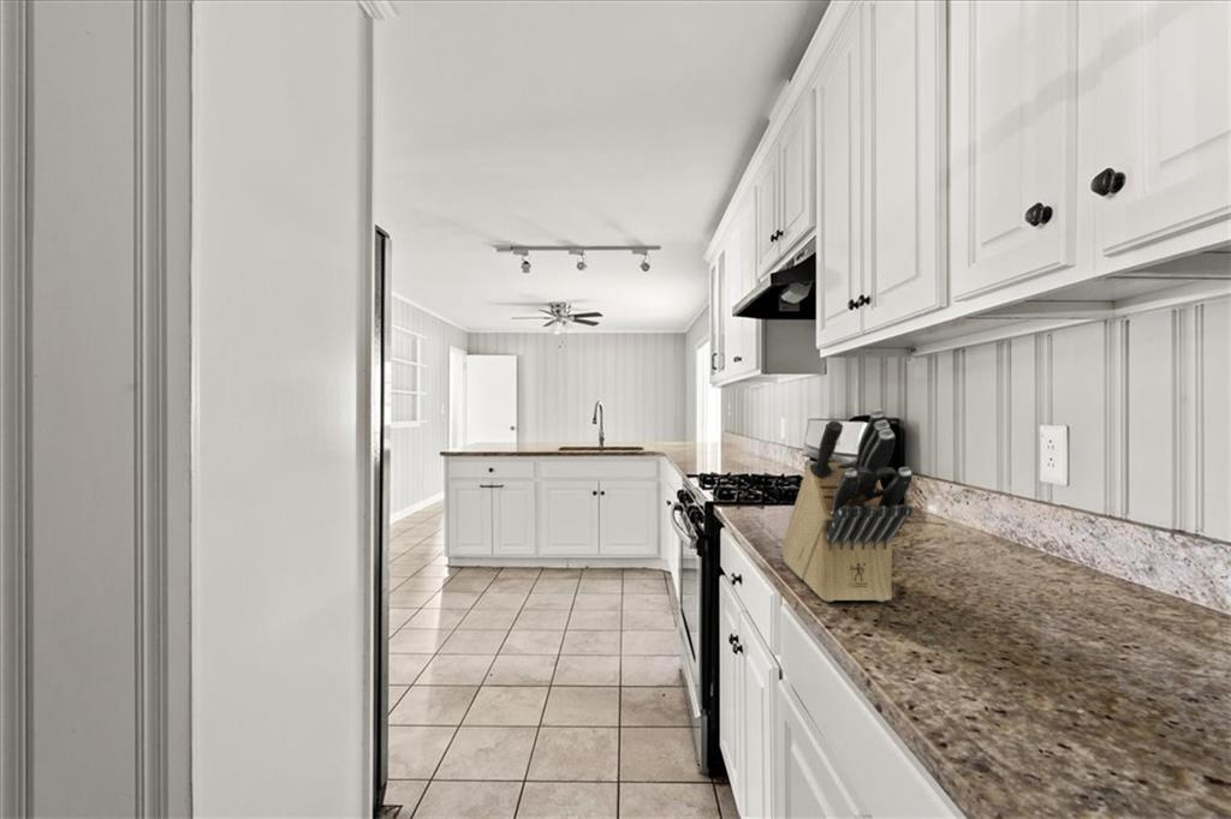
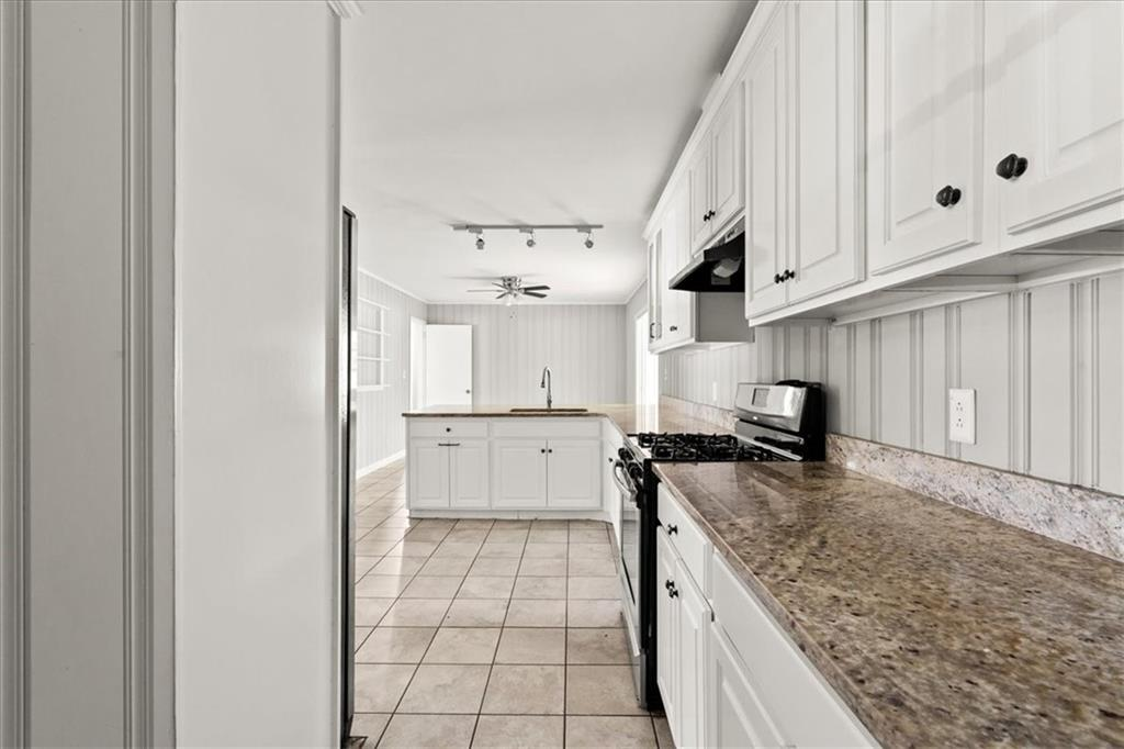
- knife block [780,407,914,603]
